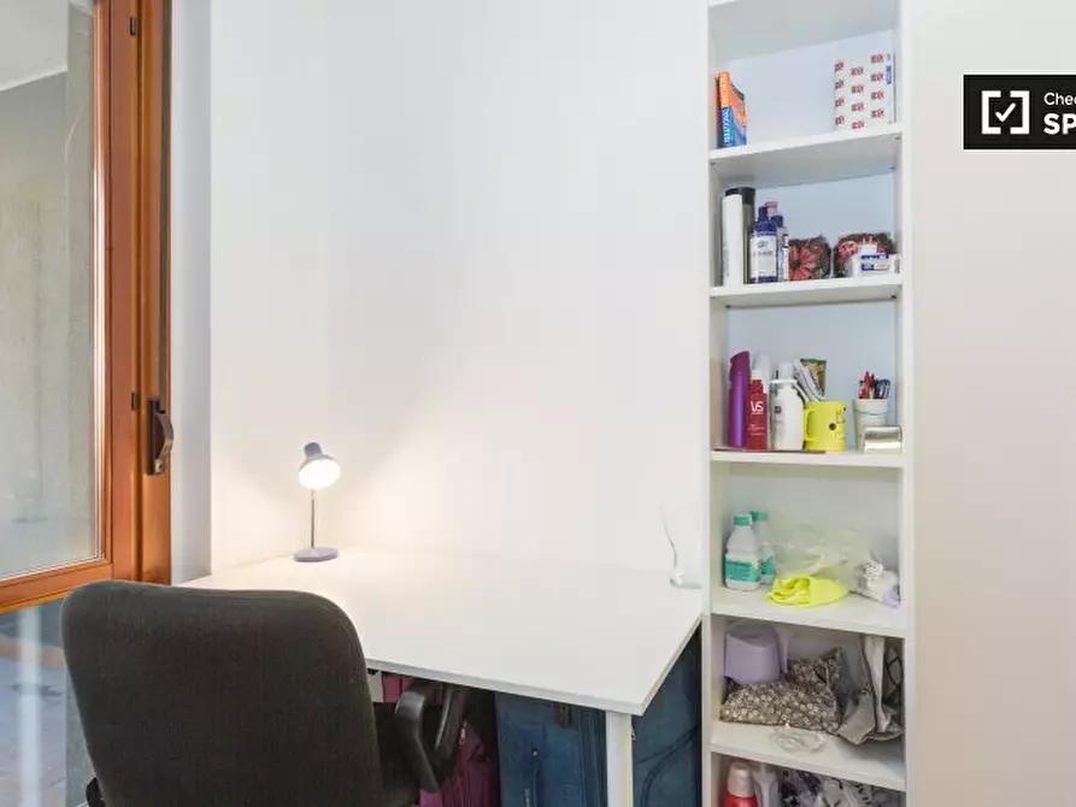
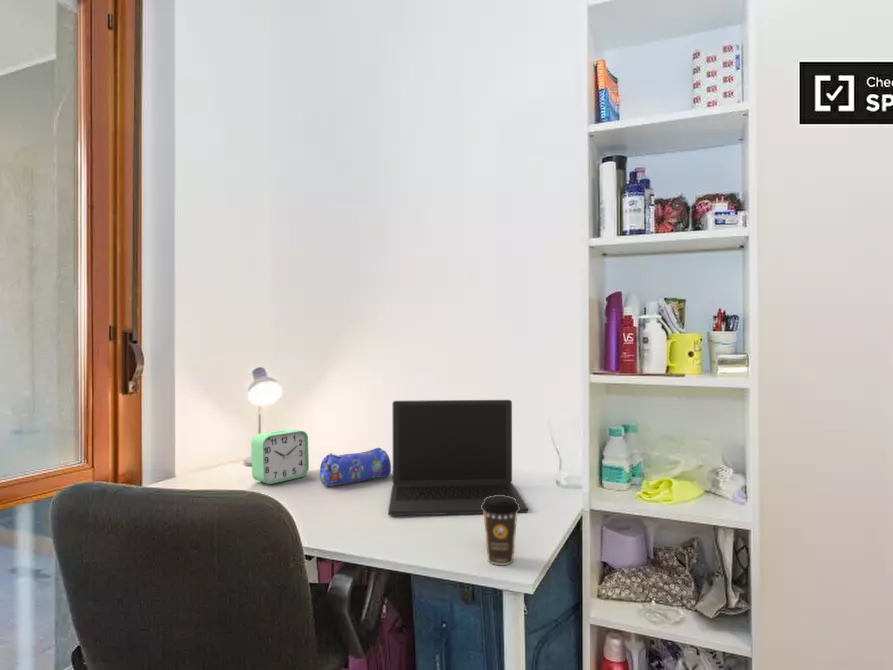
+ laptop [387,399,529,516]
+ pencil case [319,447,392,487]
+ alarm clock [250,428,310,485]
+ coffee cup [481,495,520,566]
